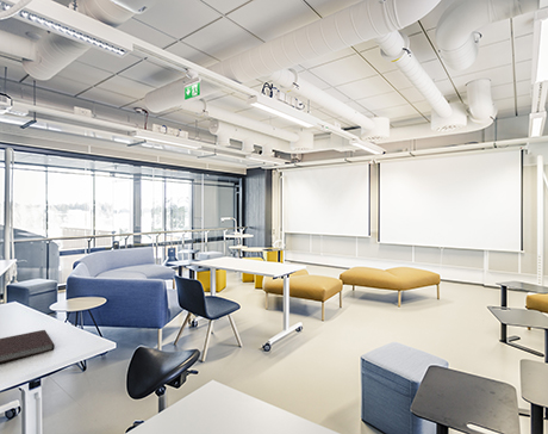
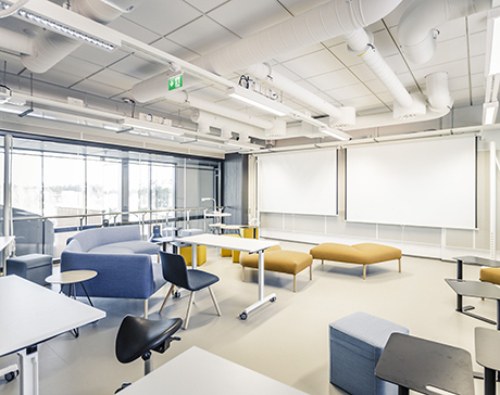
- notebook [0,329,56,364]
